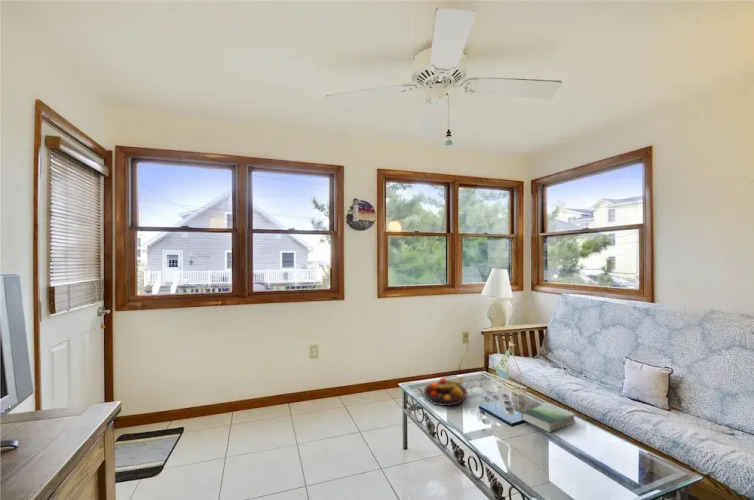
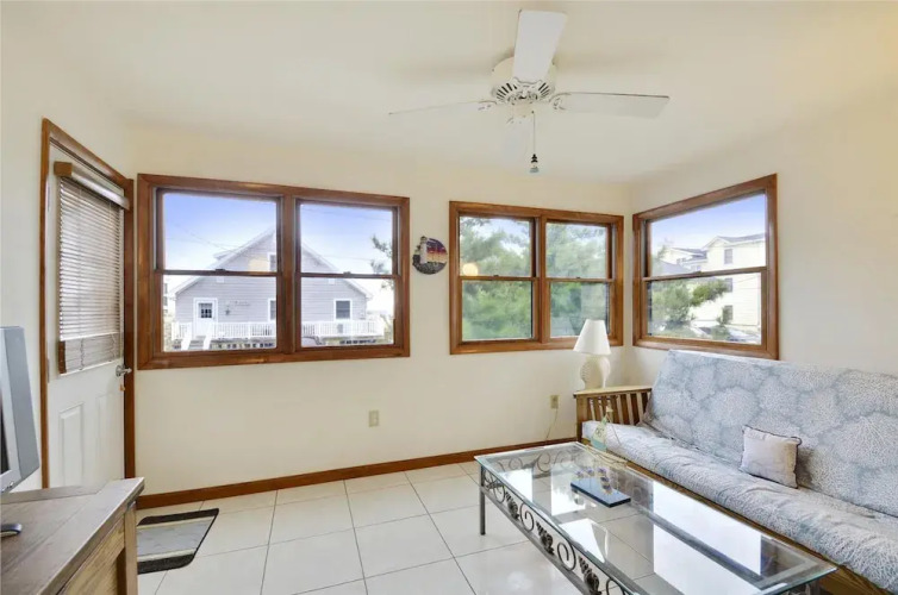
- book [520,402,577,434]
- fruit bowl [423,376,468,407]
